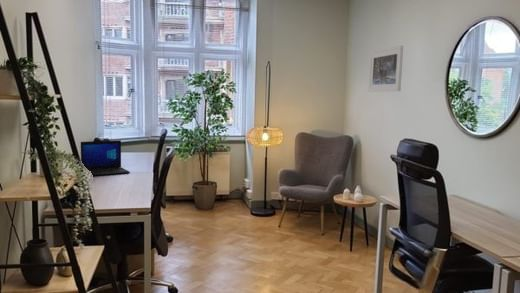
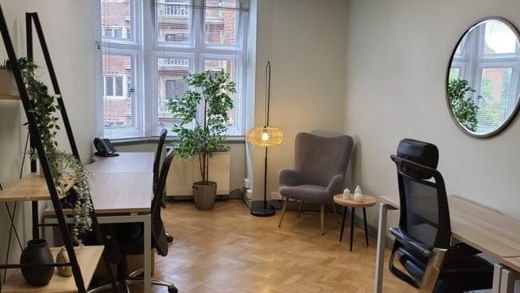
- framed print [368,45,404,93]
- laptop [80,139,131,177]
